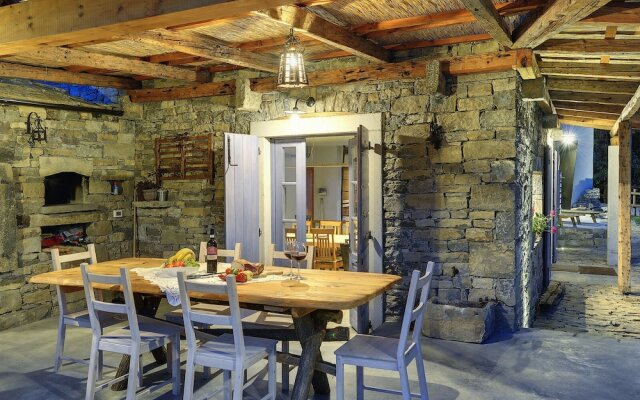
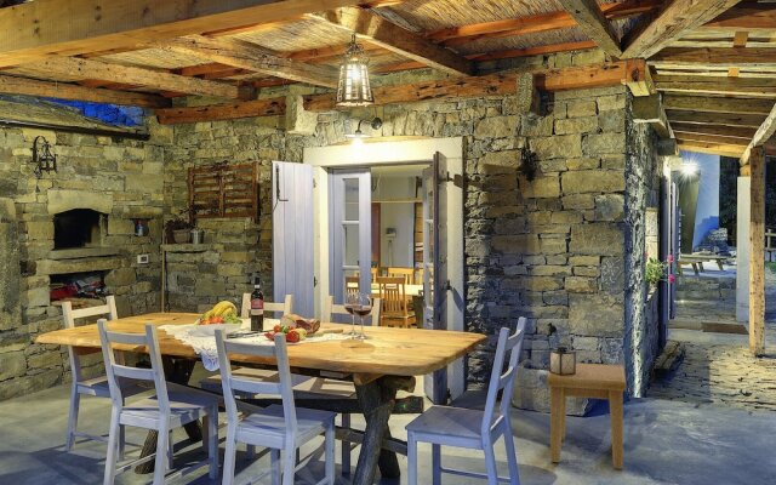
+ side table [546,361,627,469]
+ lantern [548,327,577,376]
